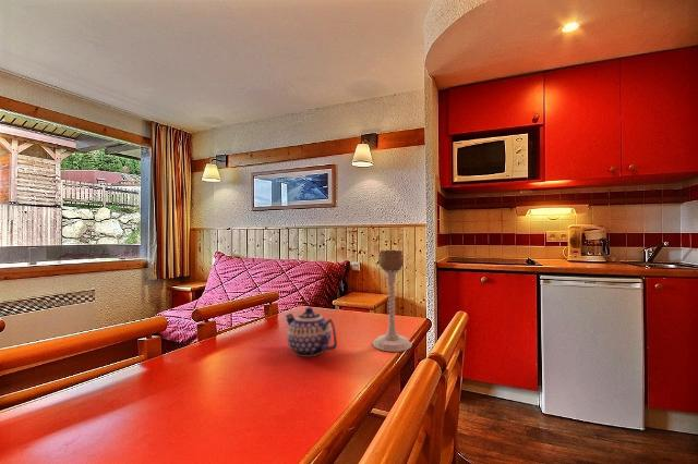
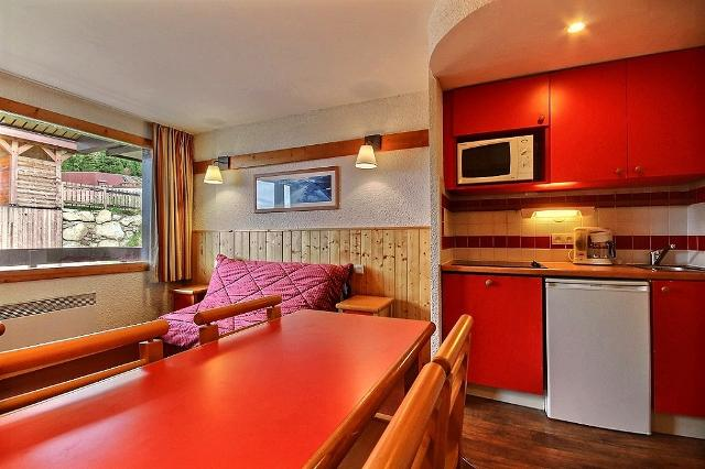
- candle holder [372,249,413,353]
- teapot [285,306,338,357]
